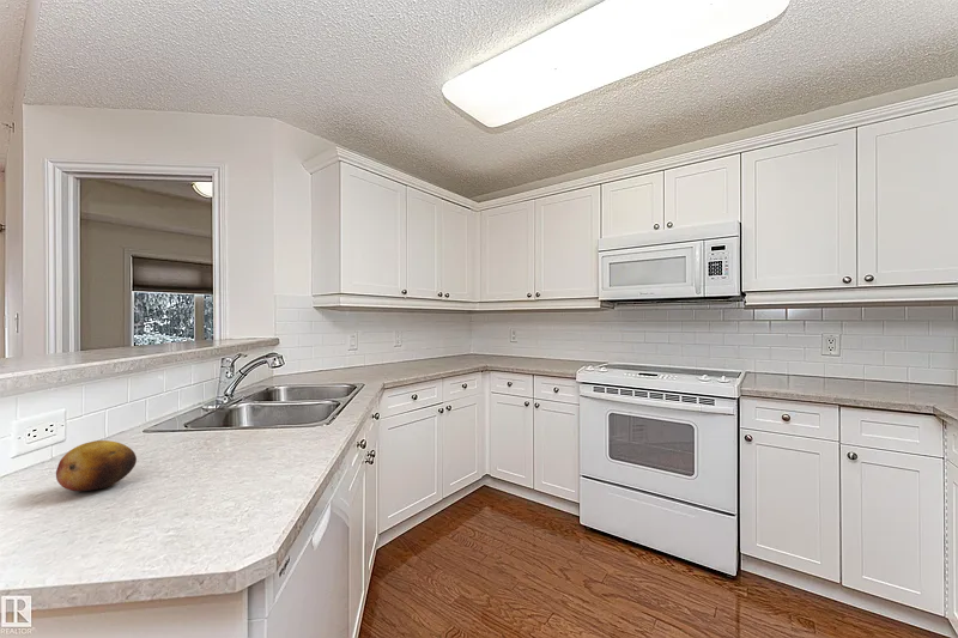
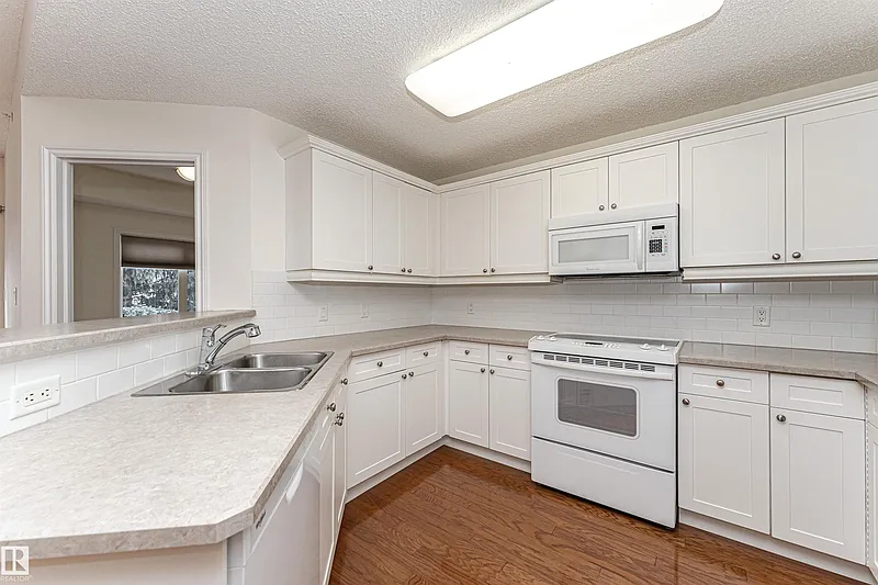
- fruit [55,439,138,492]
